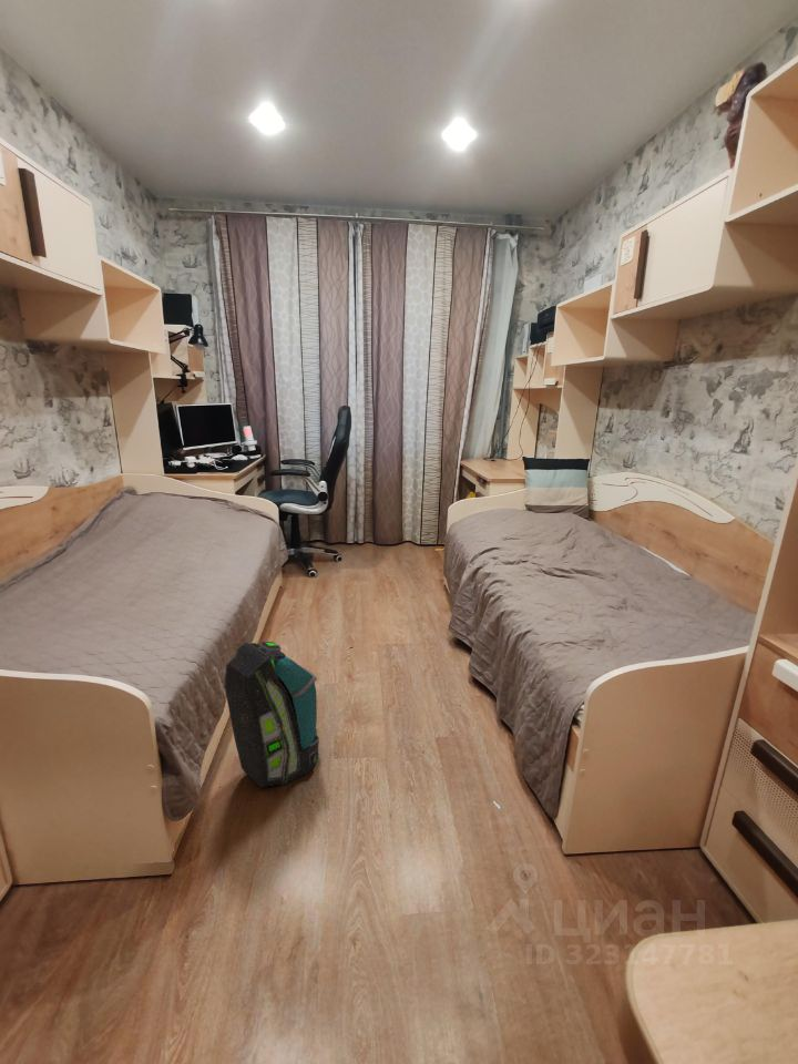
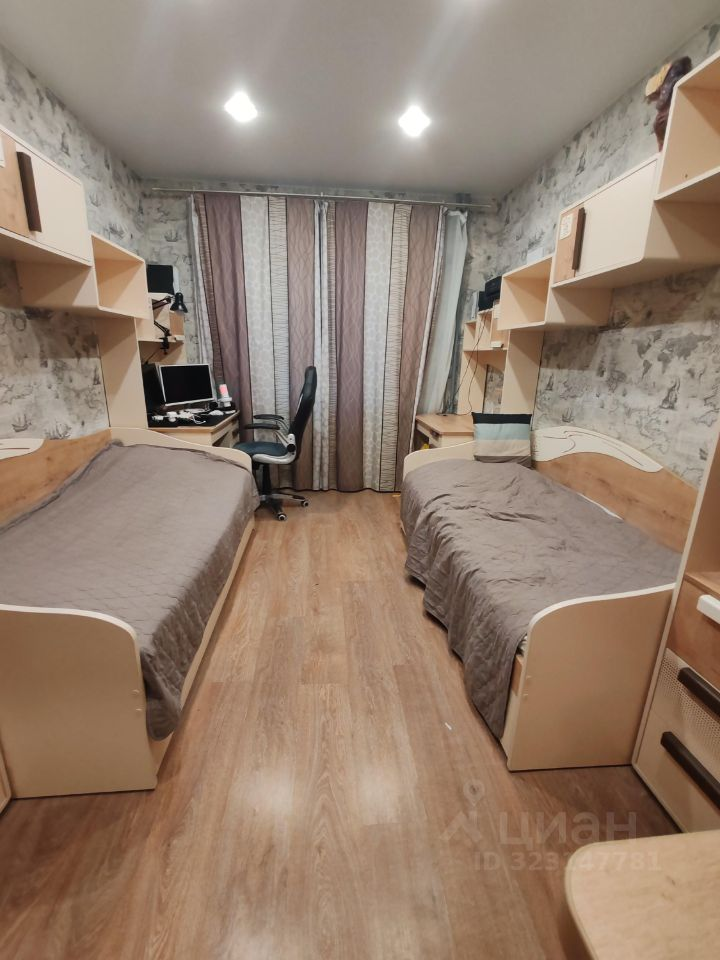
- backpack [224,641,320,788]
